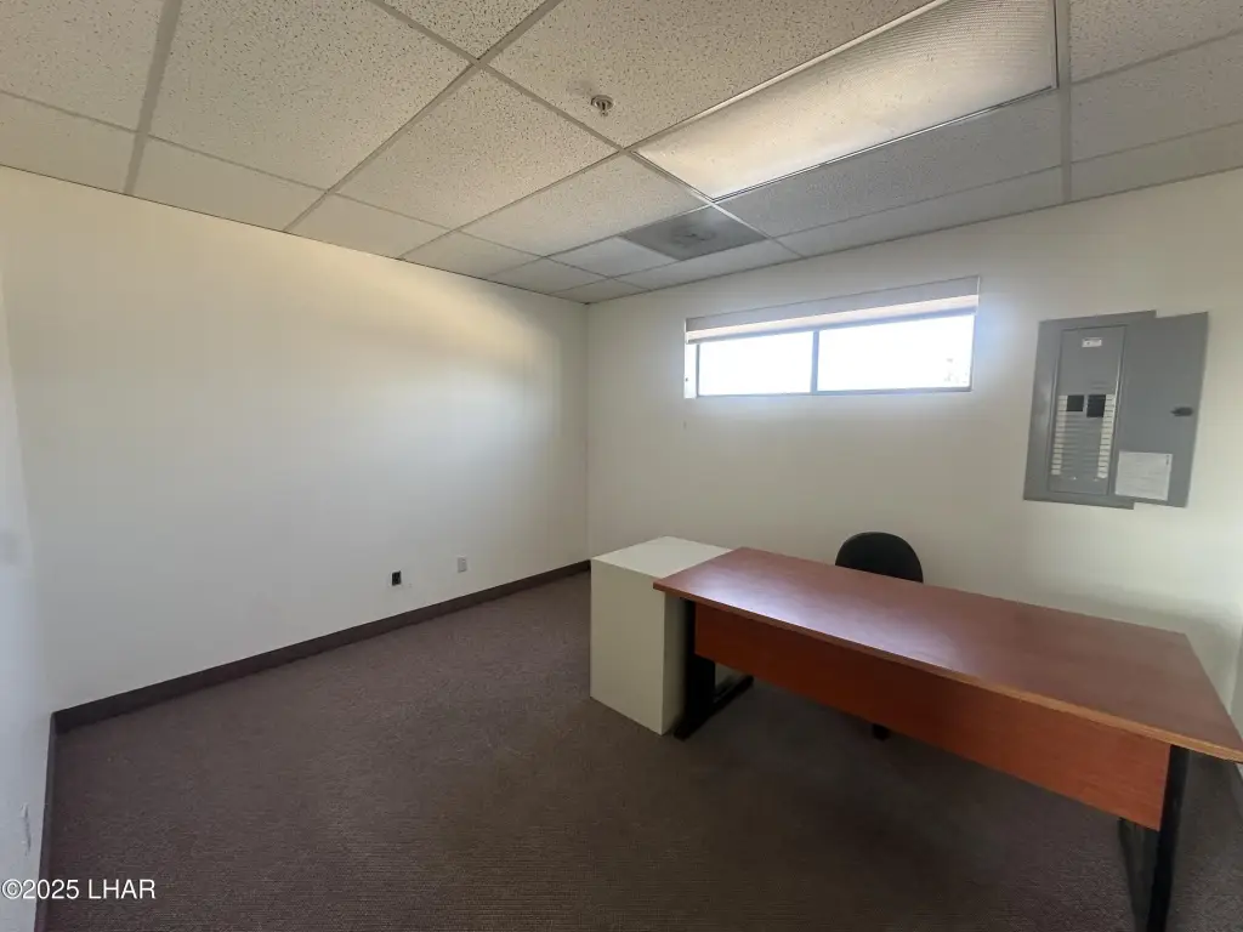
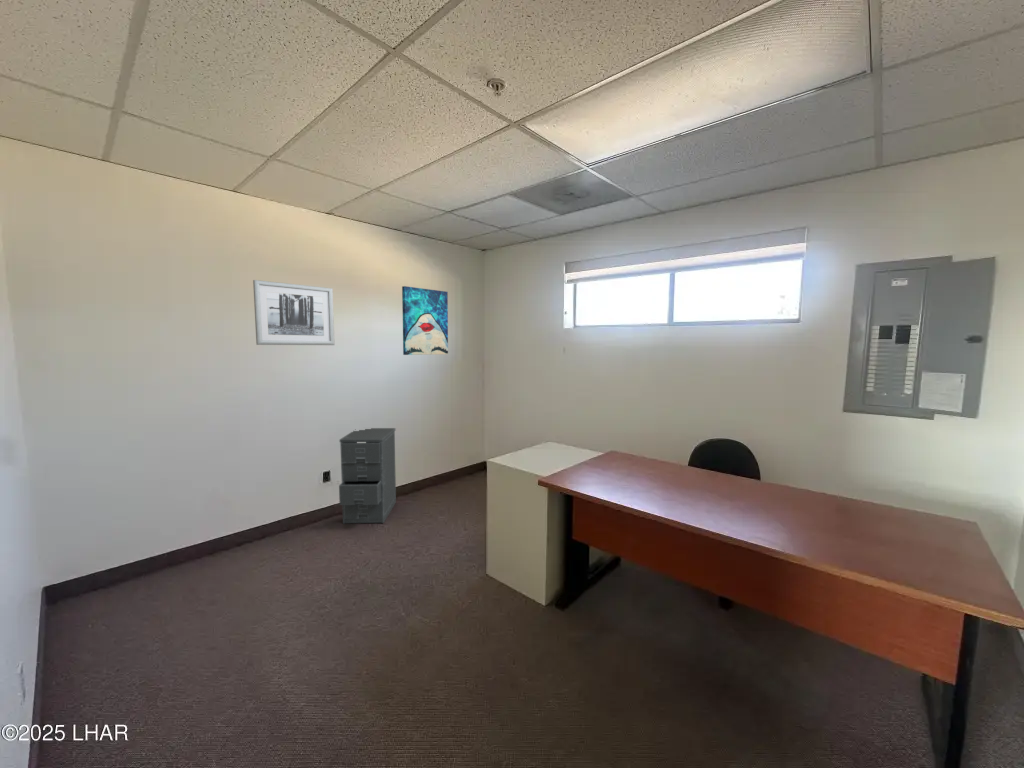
+ filing cabinet [338,427,397,525]
+ wall art [401,285,449,356]
+ wall art [252,279,335,346]
